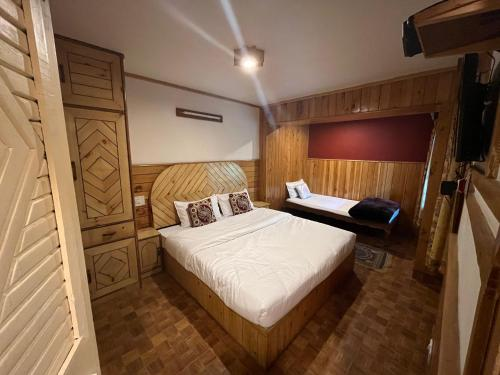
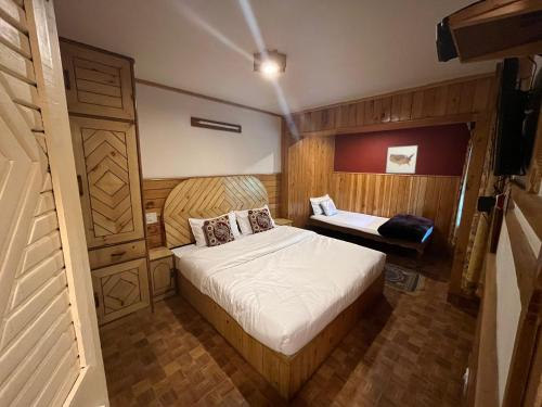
+ wall art [385,144,420,175]
